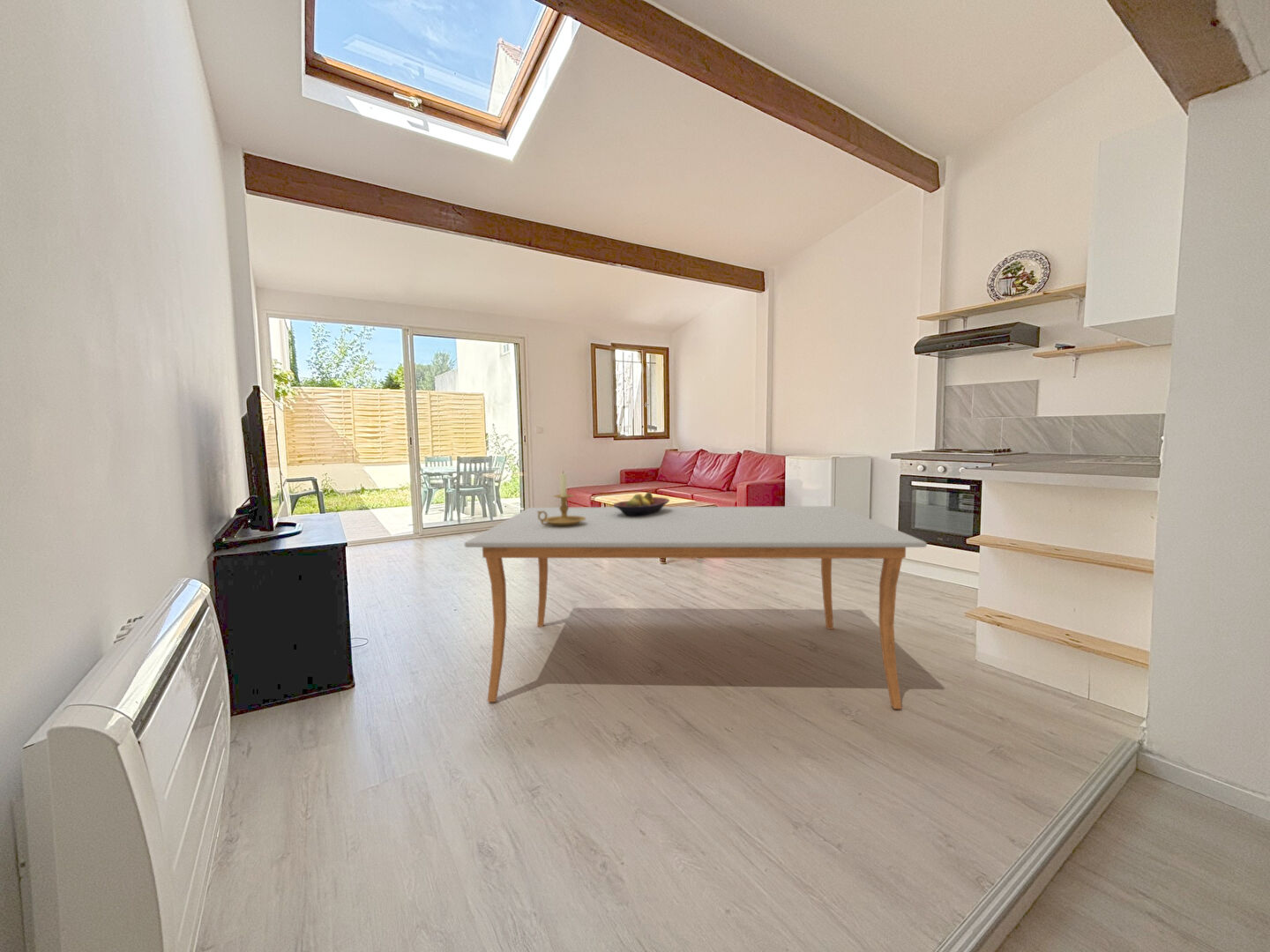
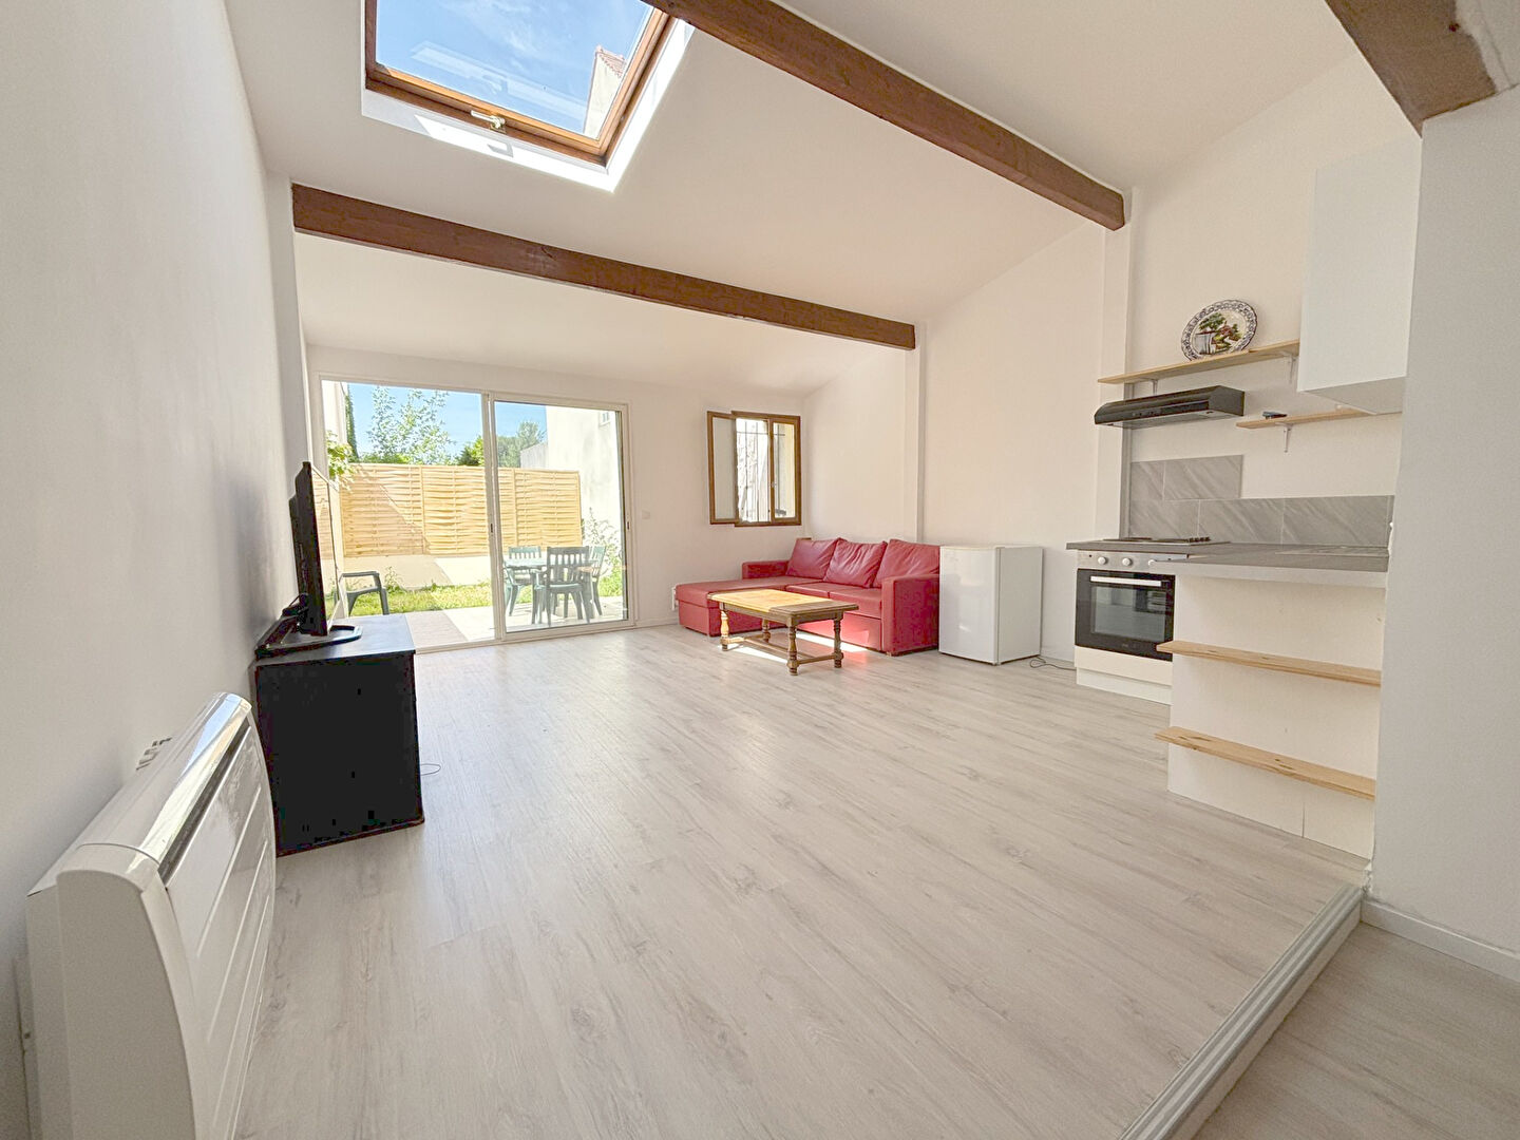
- dining table [464,505,928,710]
- candle holder [537,470,586,526]
- fruit bowl [612,491,670,517]
